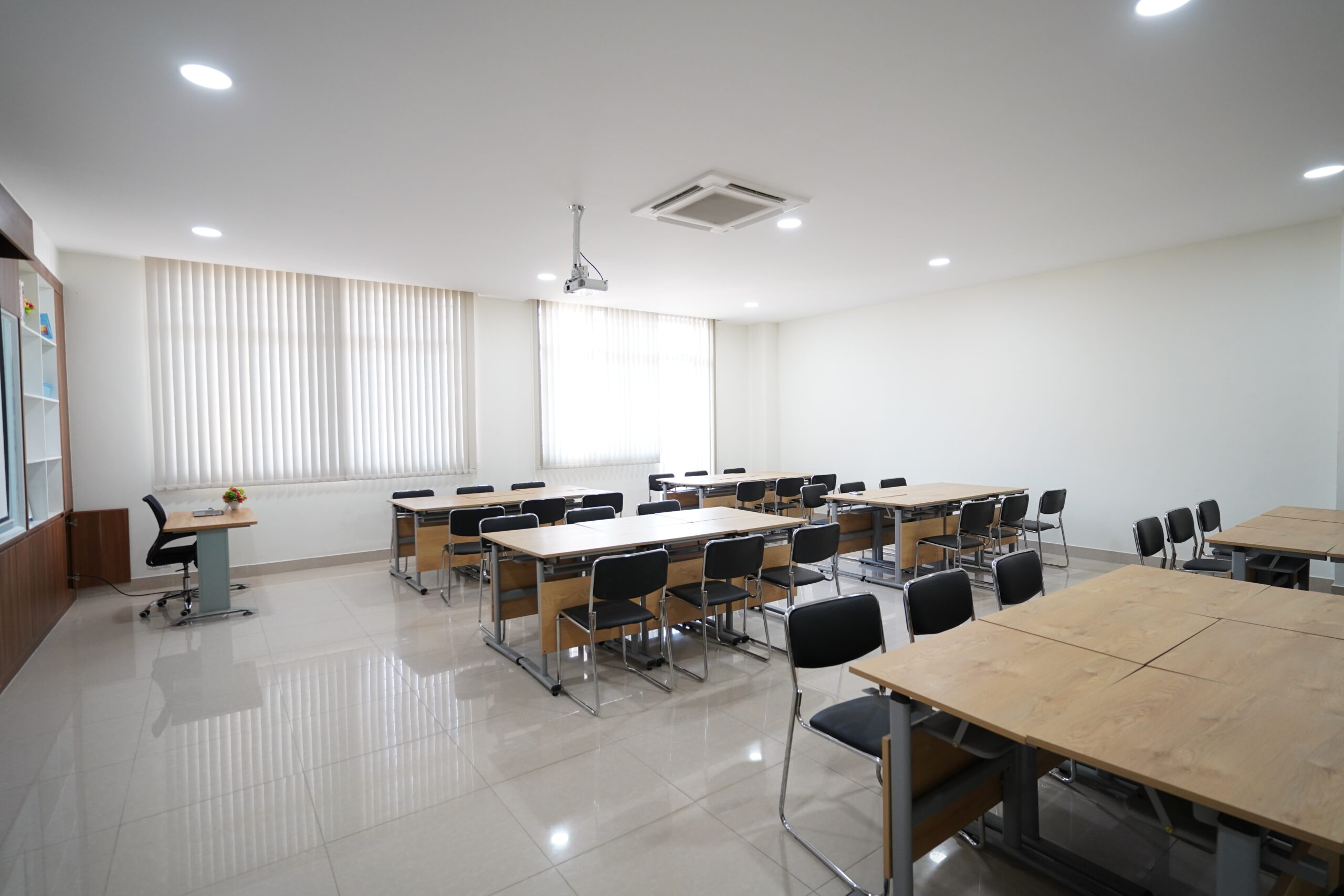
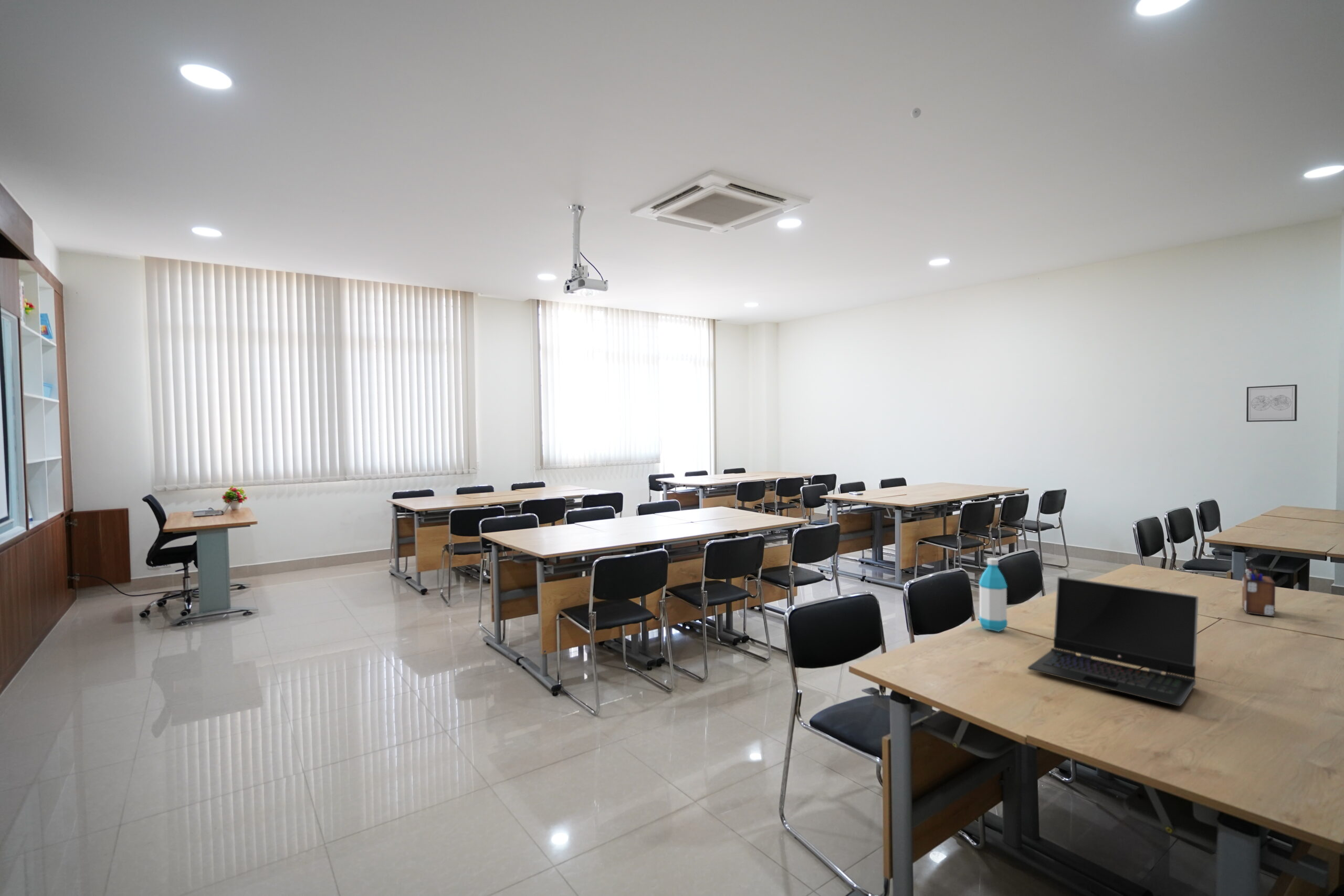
+ smoke detector [910,107,921,119]
+ desk organizer [1242,562,1276,617]
+ wall art [1246,384,1298,423]
+ laptop computer [1027,576,1199,707]
+ water bottle [979,557,1008,633]
